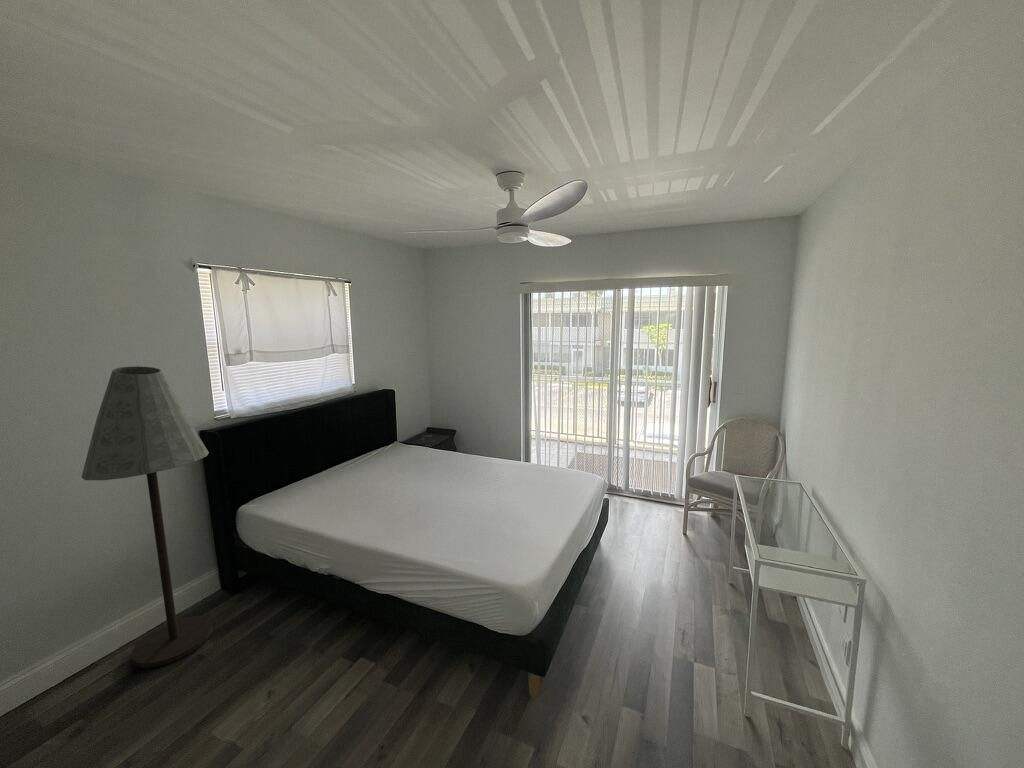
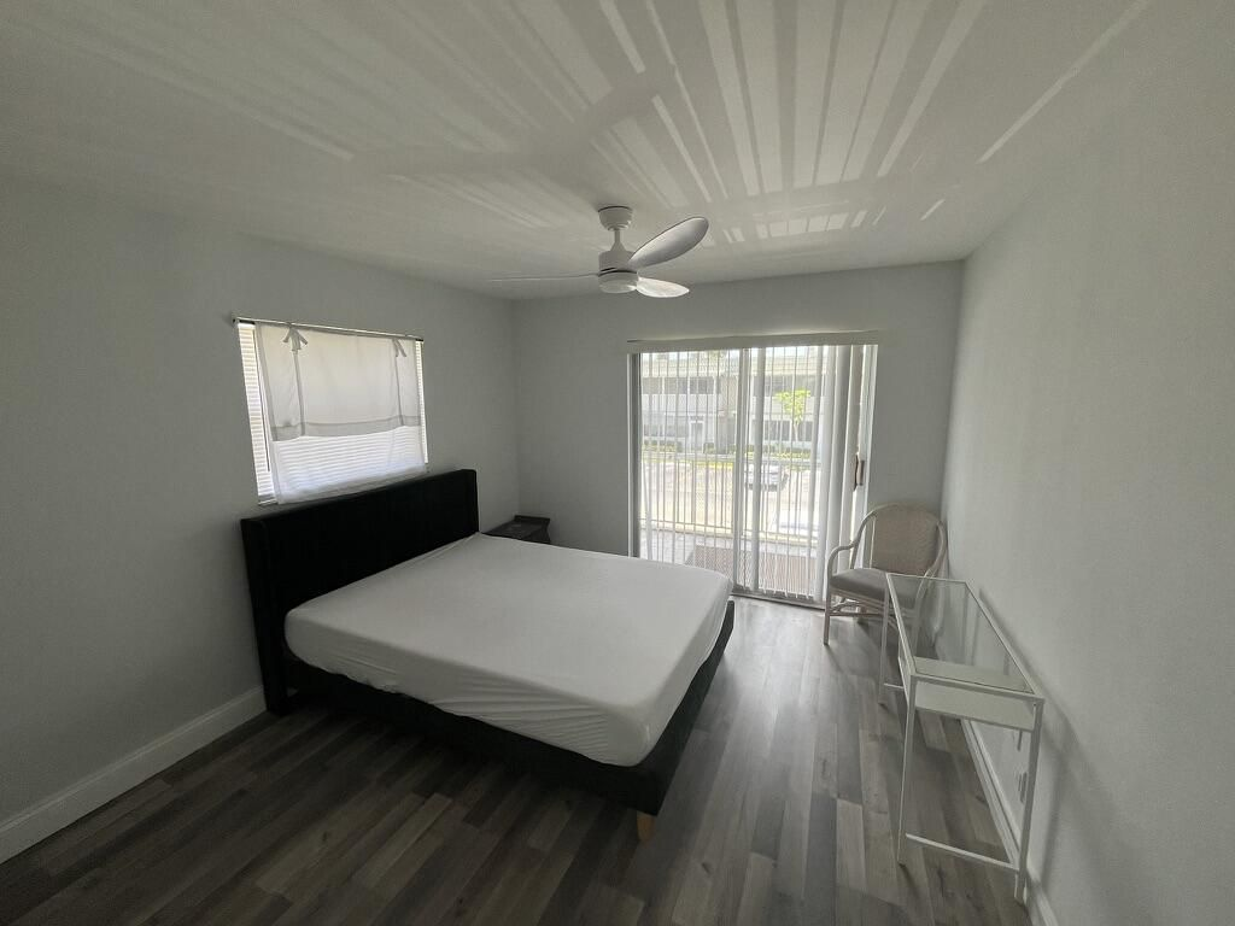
- floor lamp [81,365,214,669]
